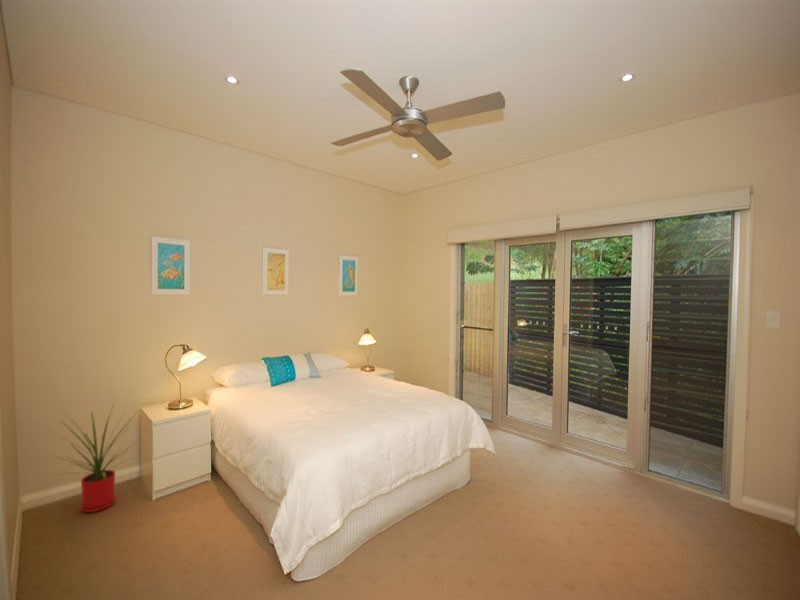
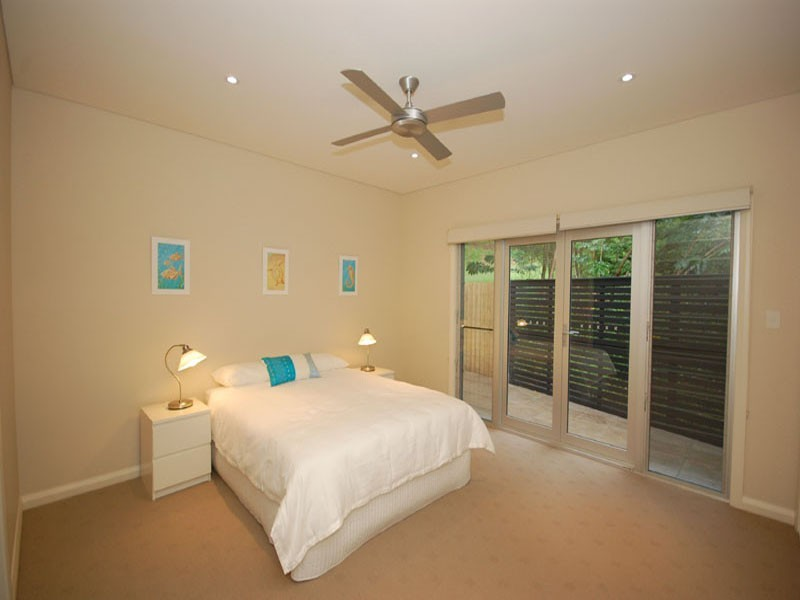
- house plant [49,402,141,514]
